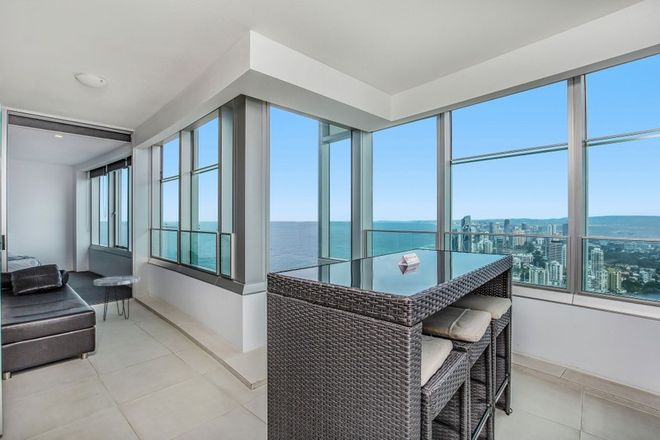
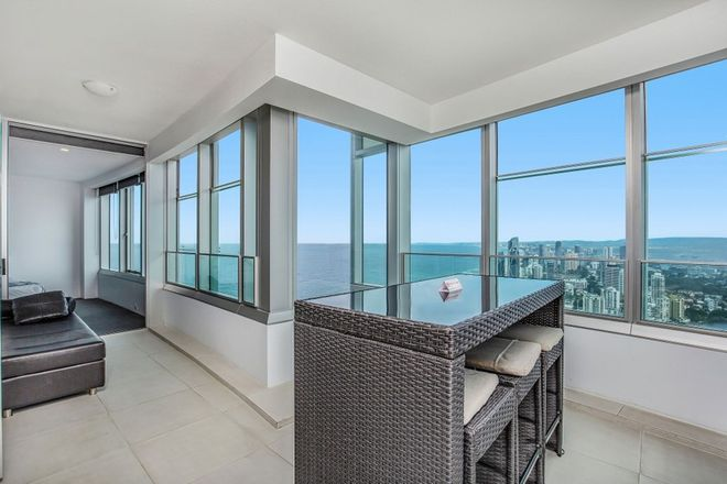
- side table [92,275,141,322]
